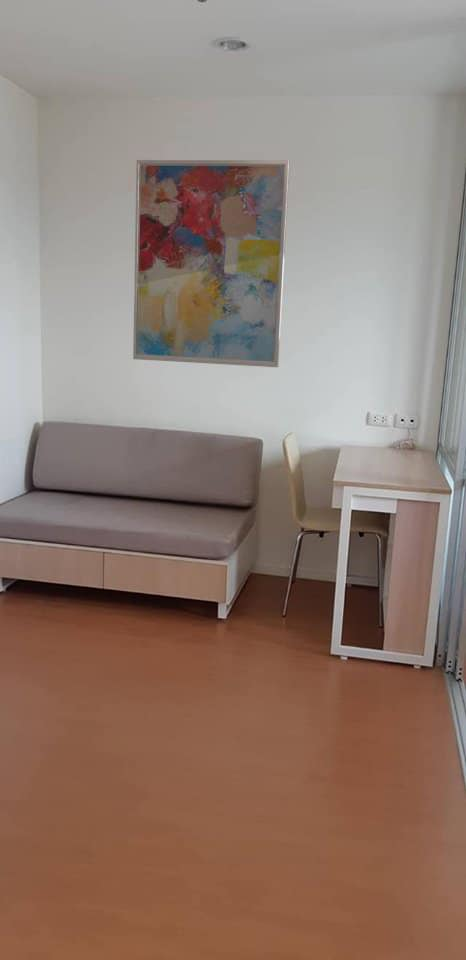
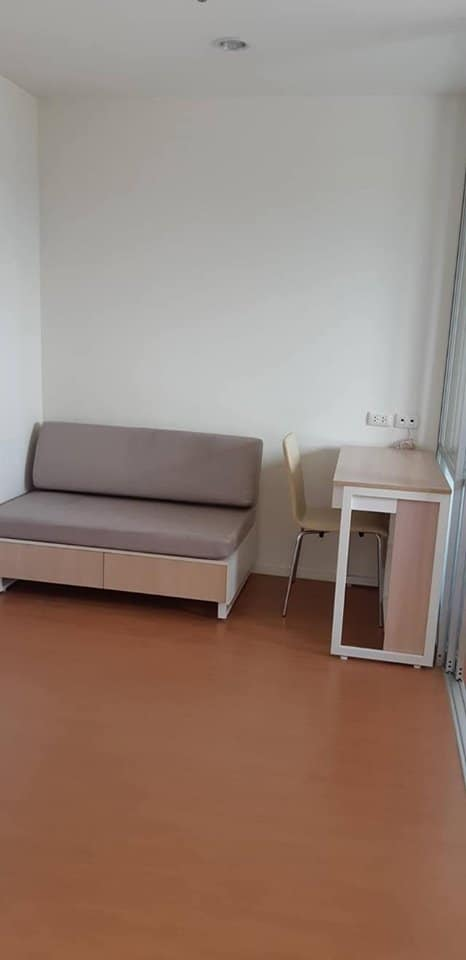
- wall art [132,159,291,368]
